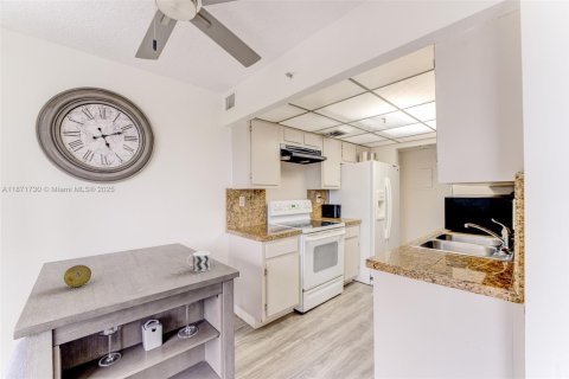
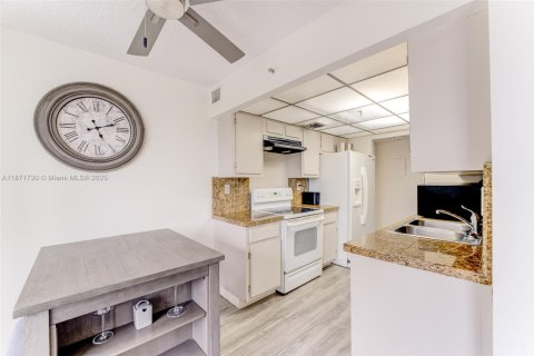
- cup [186,250,211,272]
- fruit [63,264,92,288]
